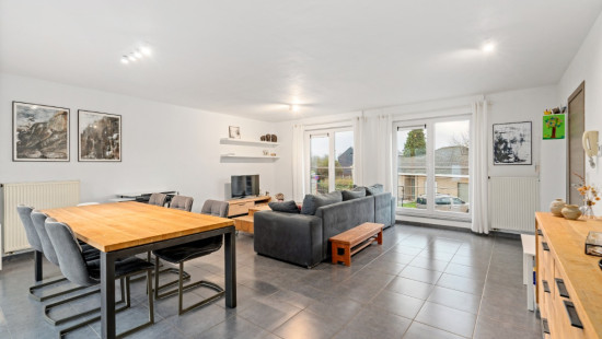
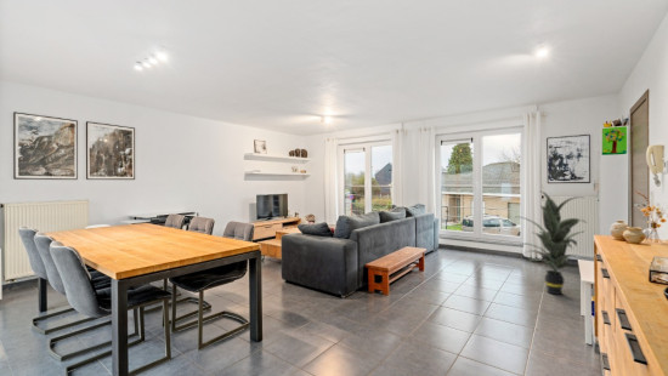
+ indoor plant [516,190,588,296]
